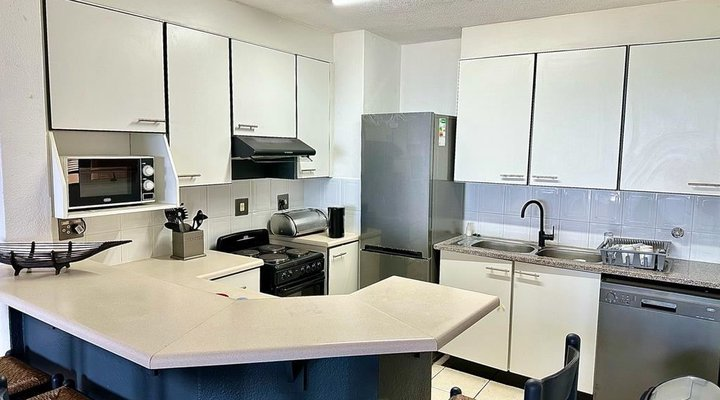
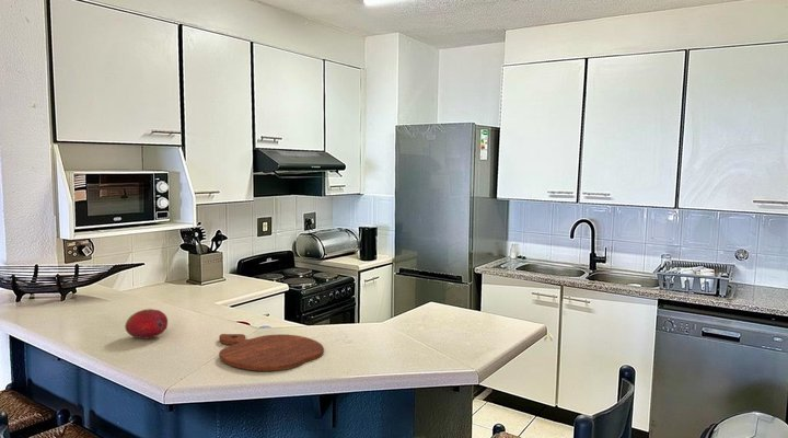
+ cutting board [218,333,325,372]
+ fruit [124,308,169,339]
